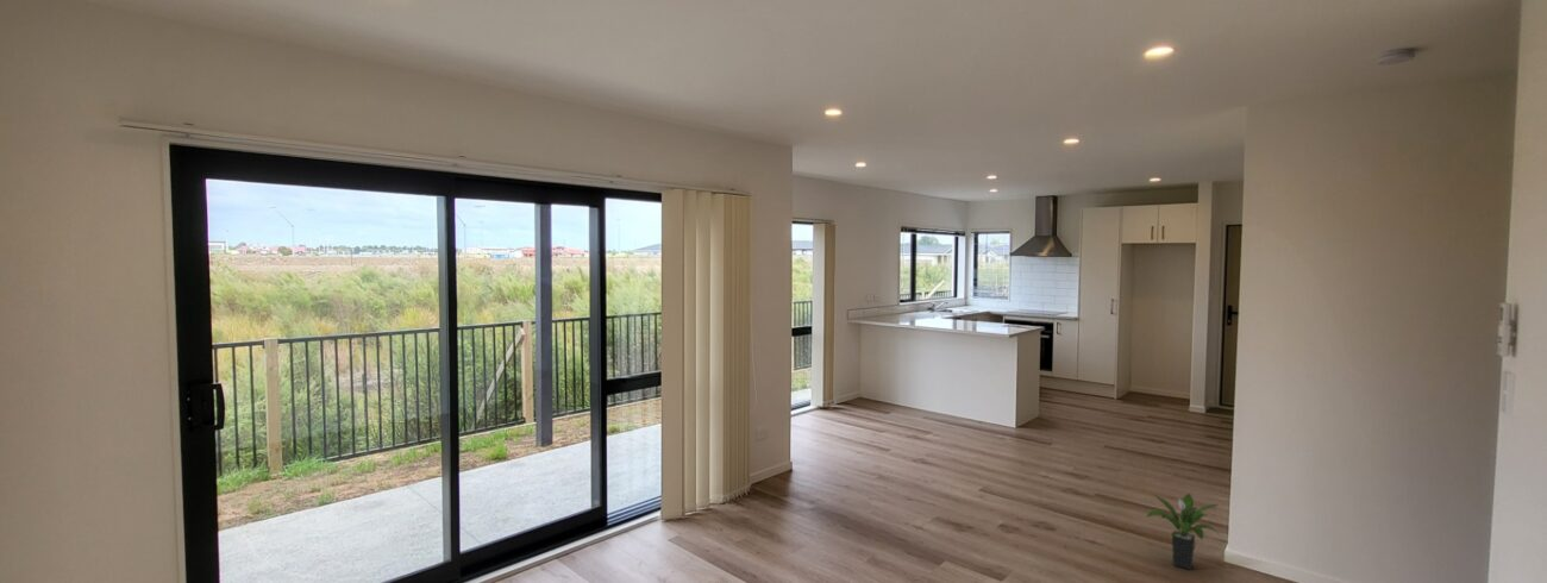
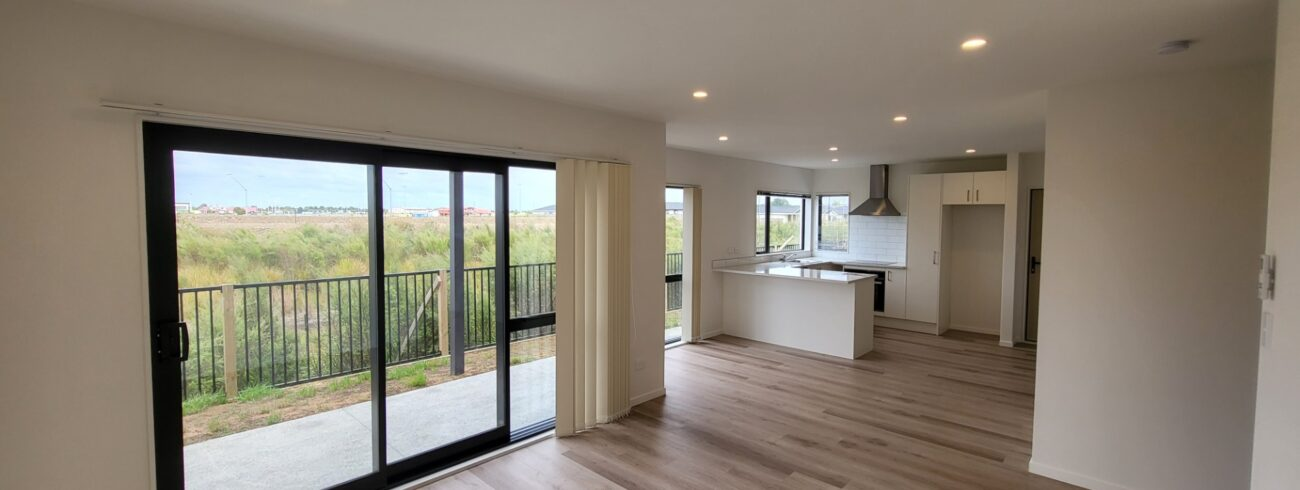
- potted plant [1146,493,1219,571]
